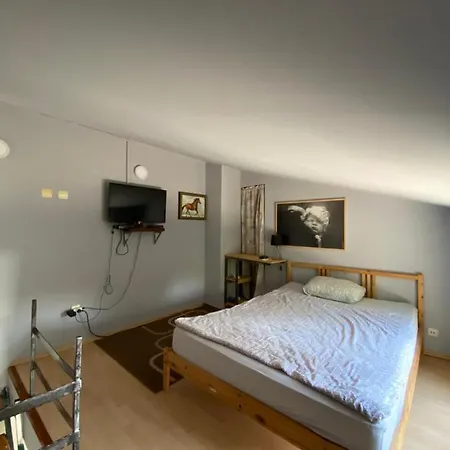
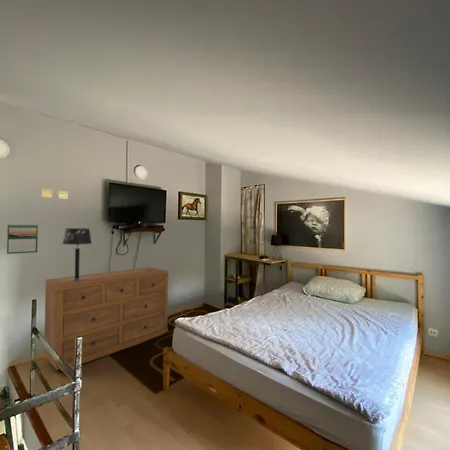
+ calendar [6,223,39,255]
+ table lamp [62,227,93,281]
+ dresser [43,266,169,372]
